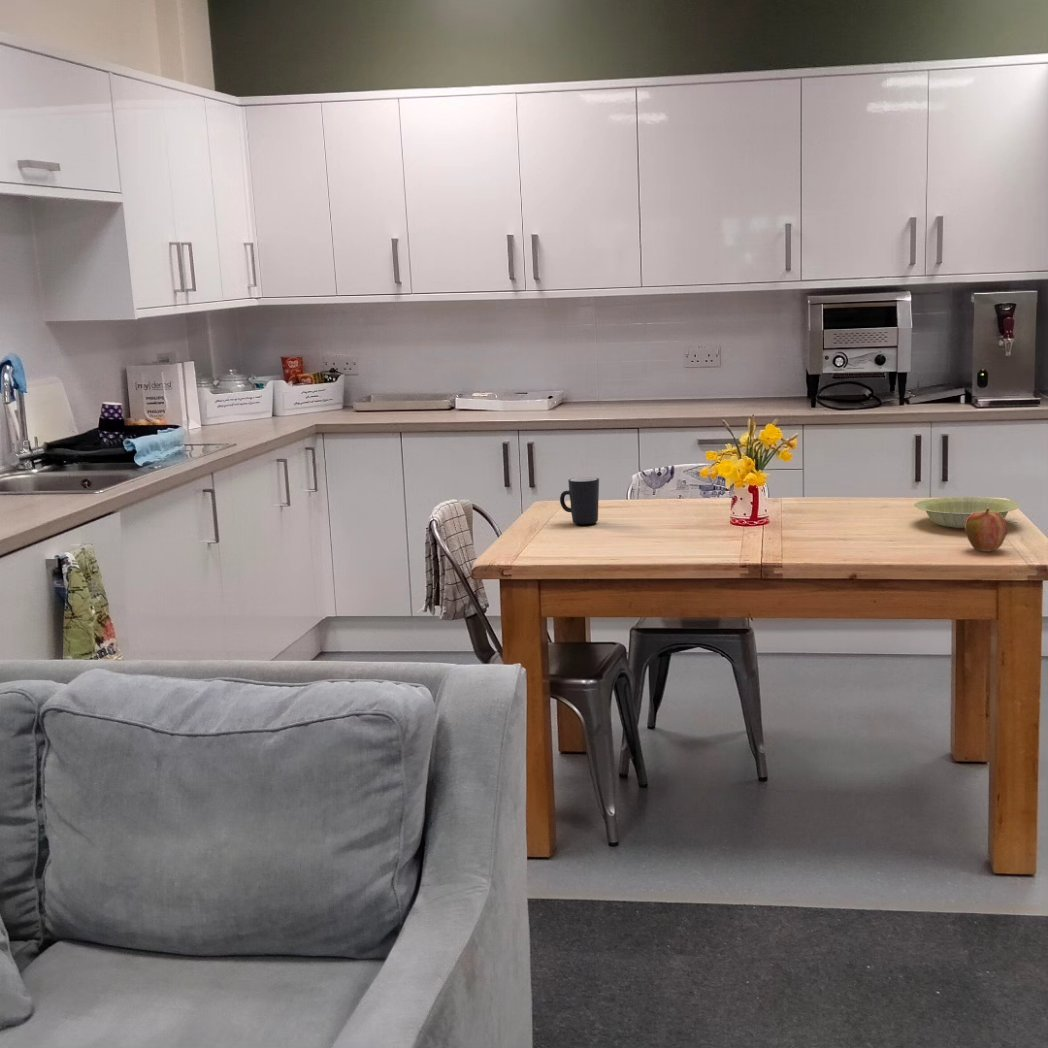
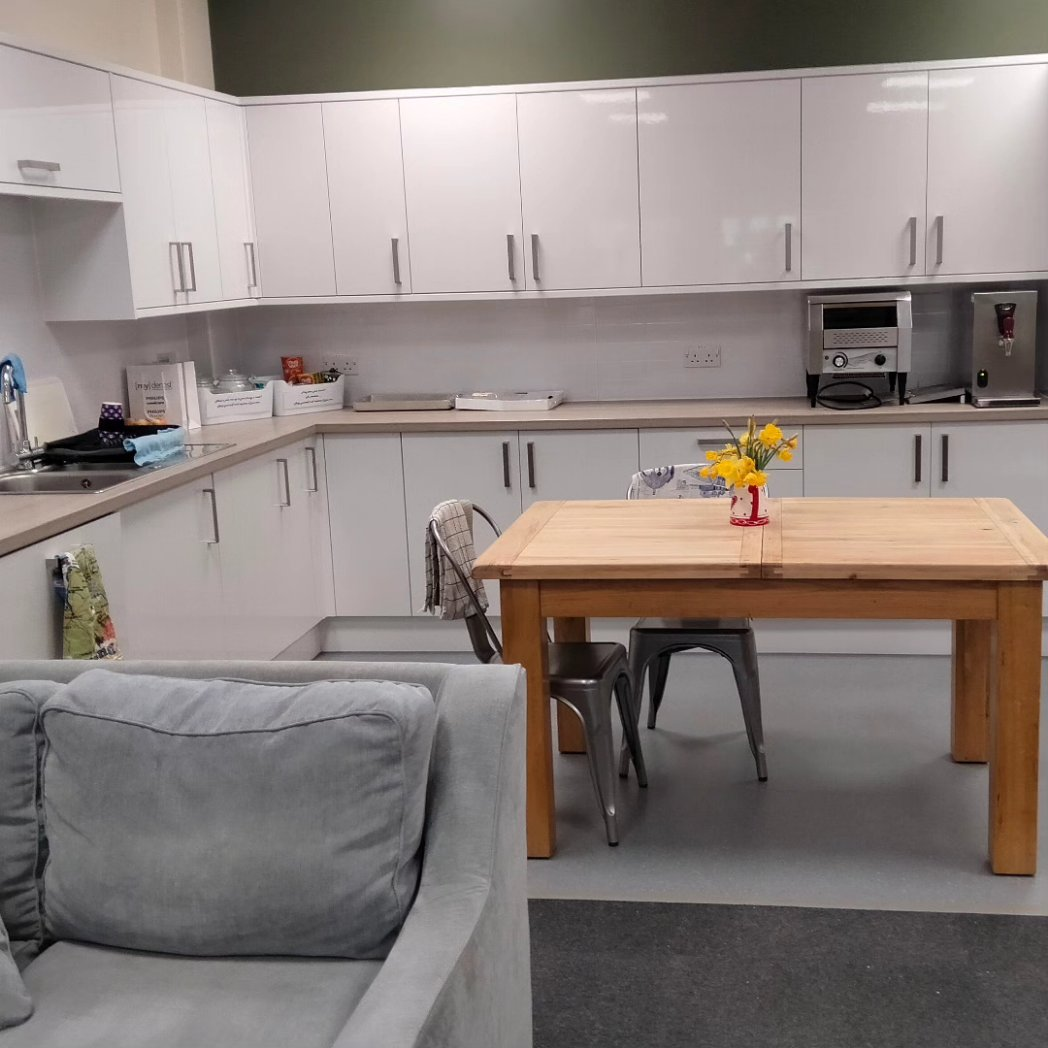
- apple [964,508,1008,553]
- mug [559,476,600,525]
- bowl [913,496,1022,529]
